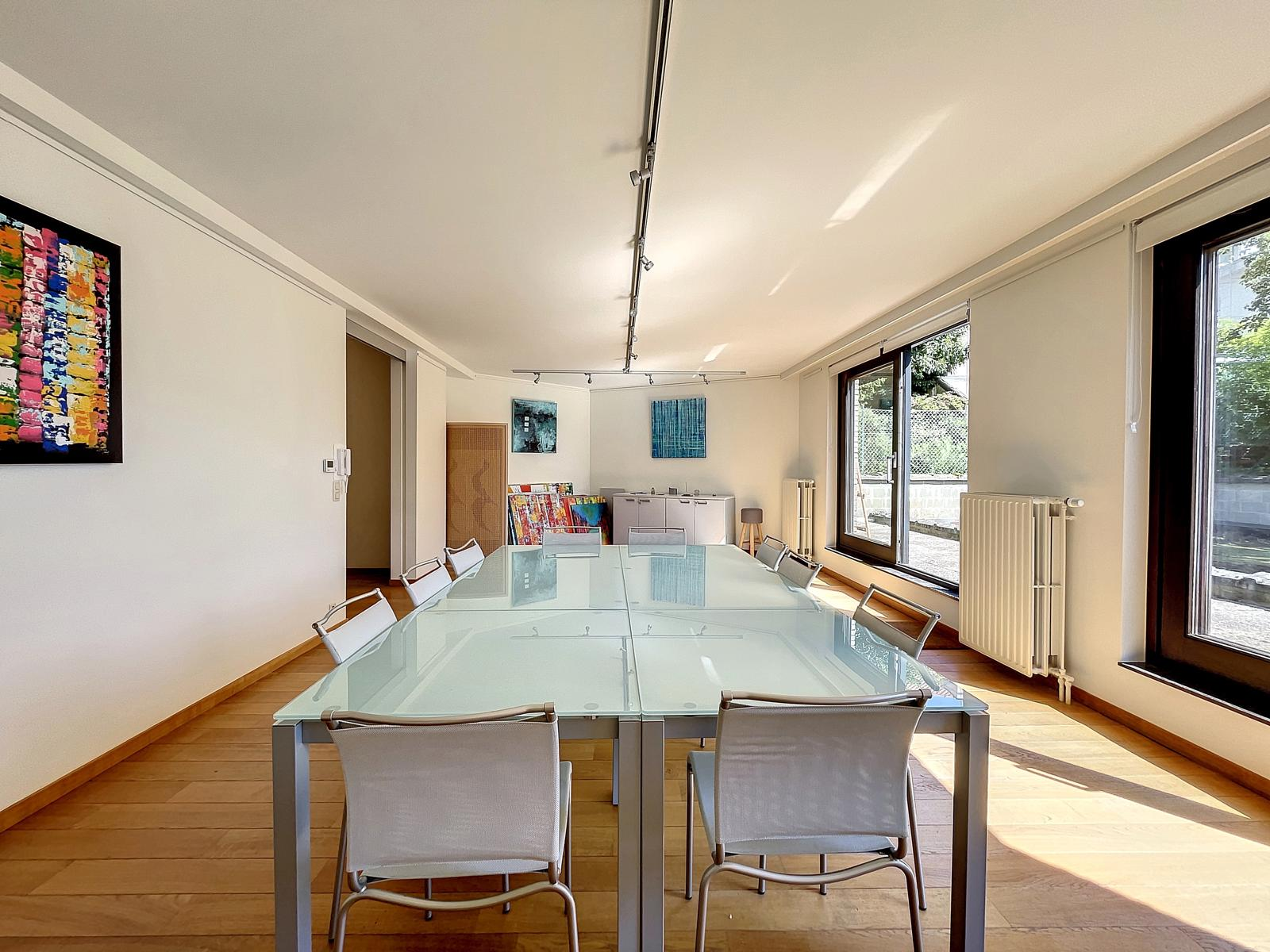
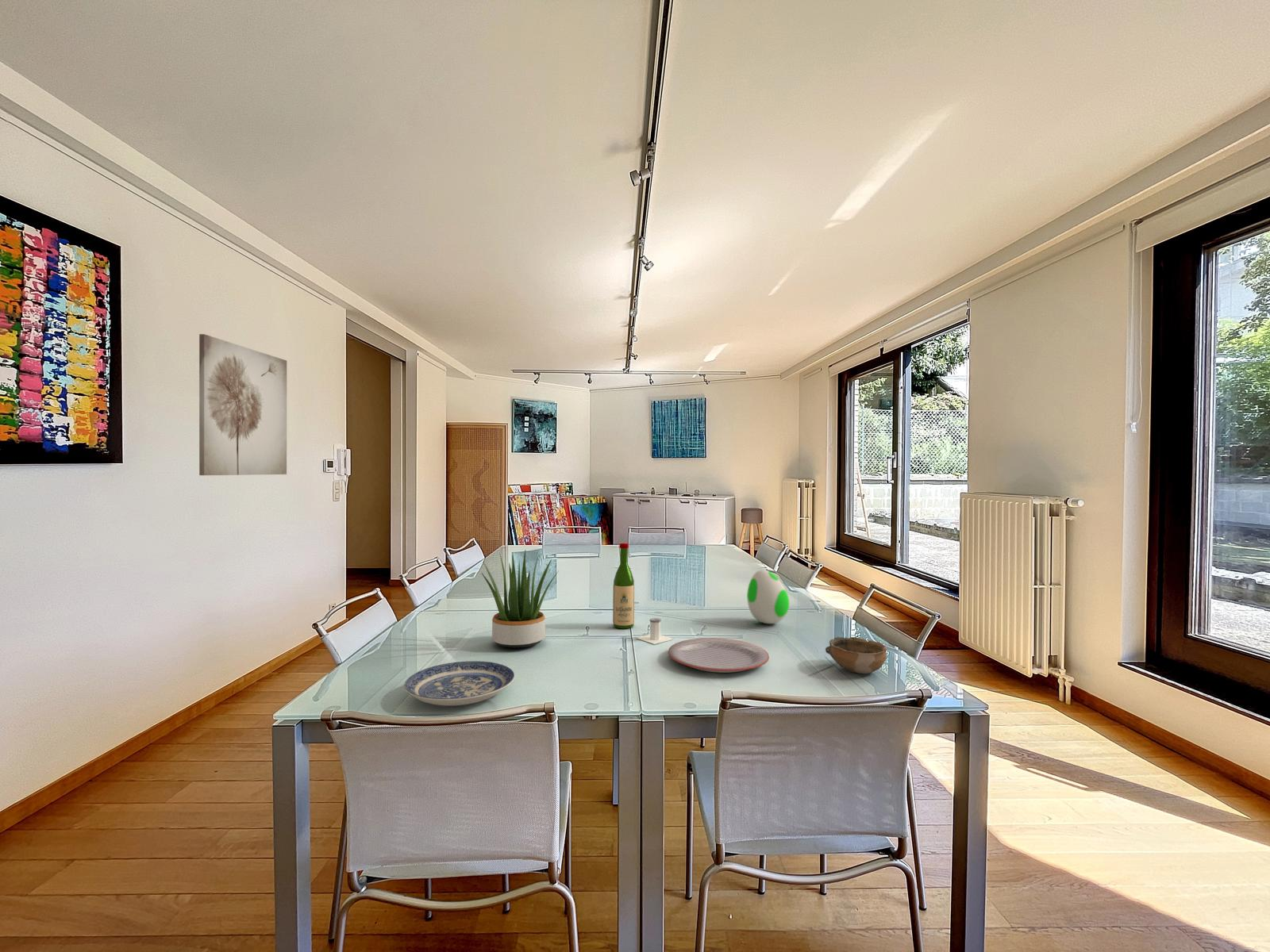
+ plate [668,637,770,674]
+ decorative egg [746,569,790,624]
+ potted plant [481,549,559,649]
+ salt shaker [636,617,674,645]
+ plate [403,660,515,707]
+ bowl [825,636,888,674]
+ wine bottle [612,543,635,630]
+ wall art [198,333,287,476]
